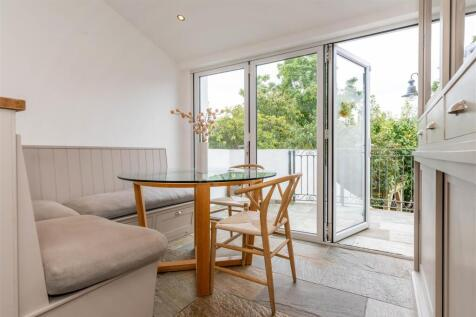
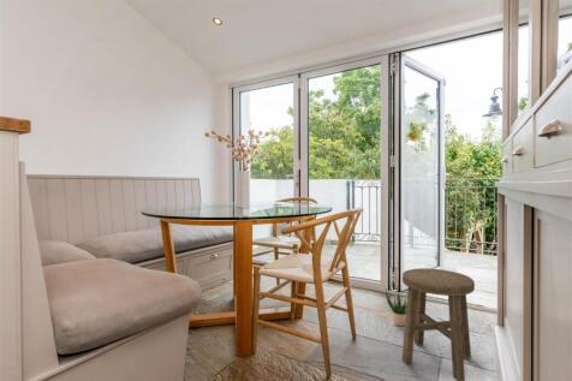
+ potted plant [385,287,407,327]
+ stool [401,267,476,381]
